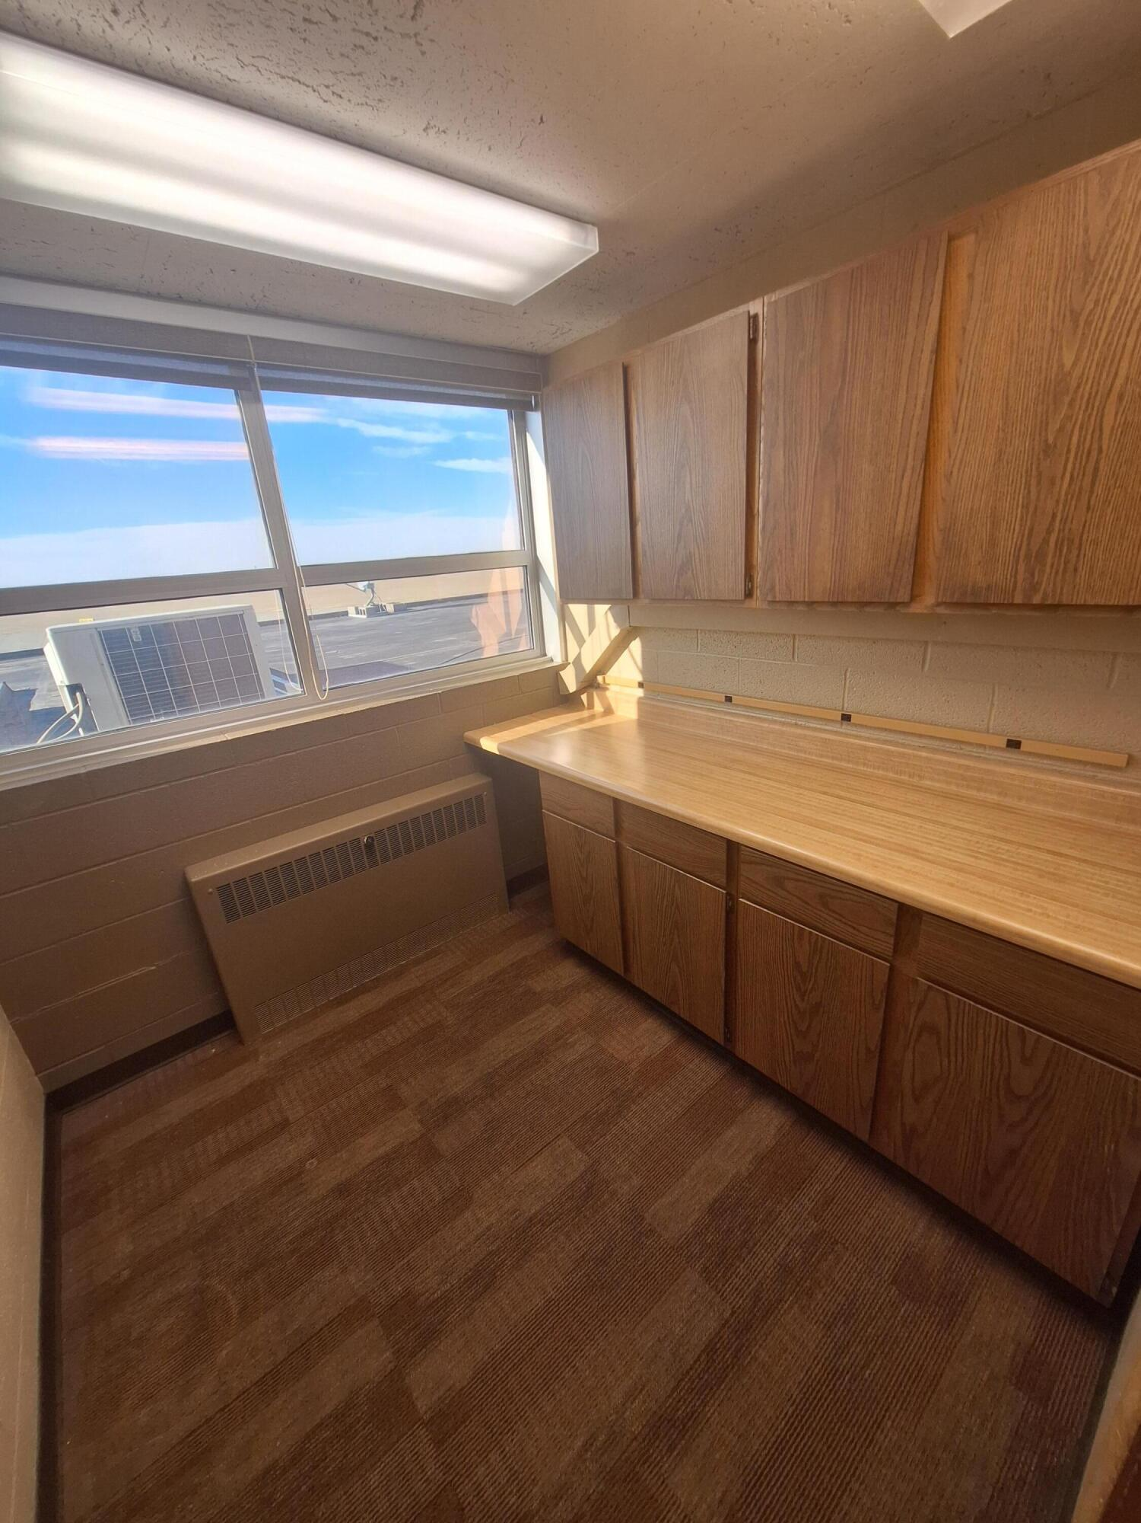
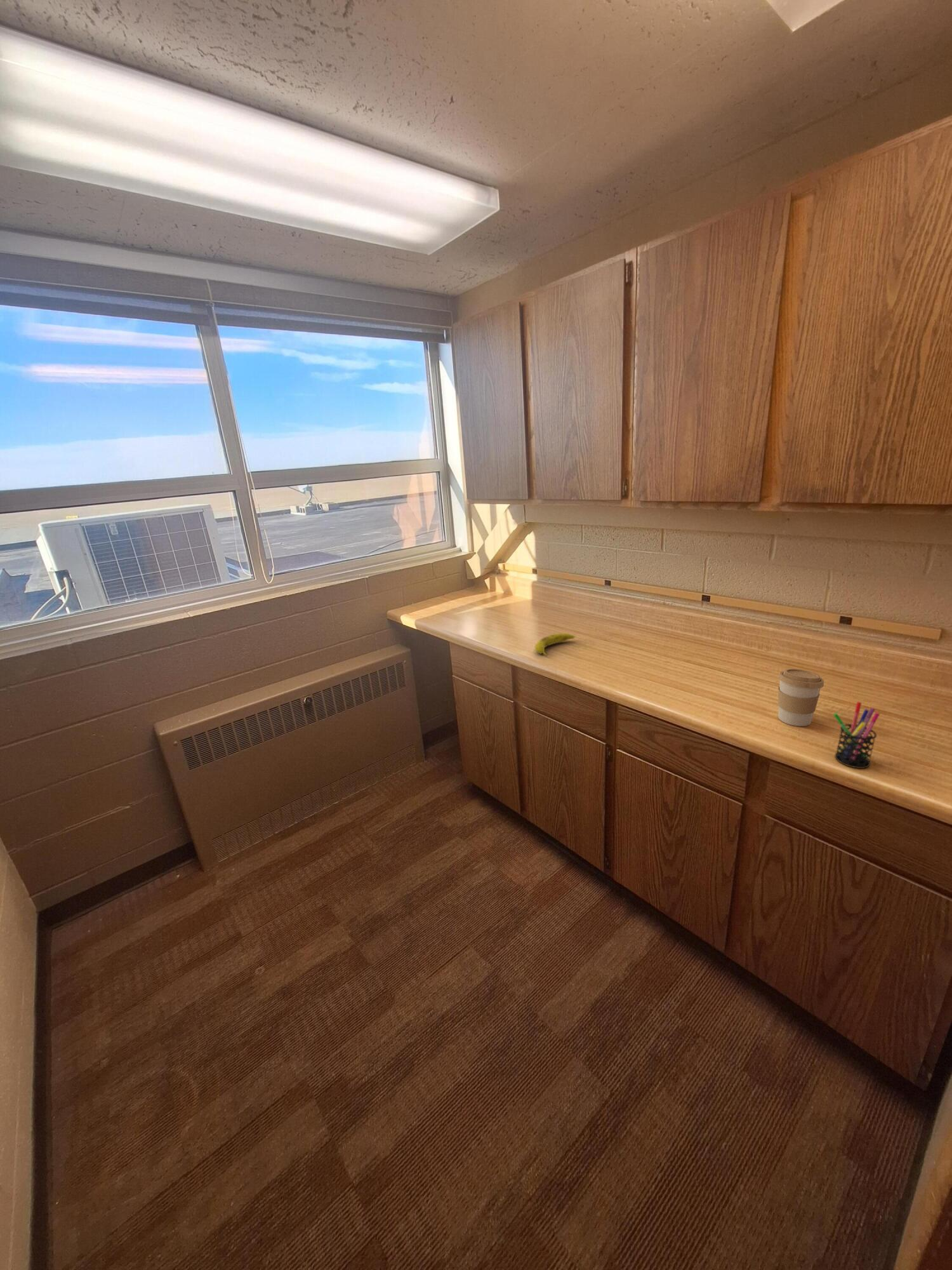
+ coffee cup [777,668,824,727]
+ fruit [534,632,575,657]
+ pen holder [833,701,880,769]
